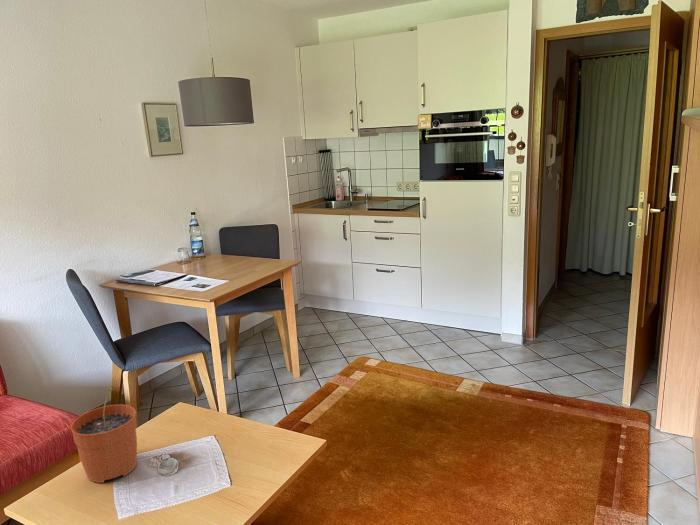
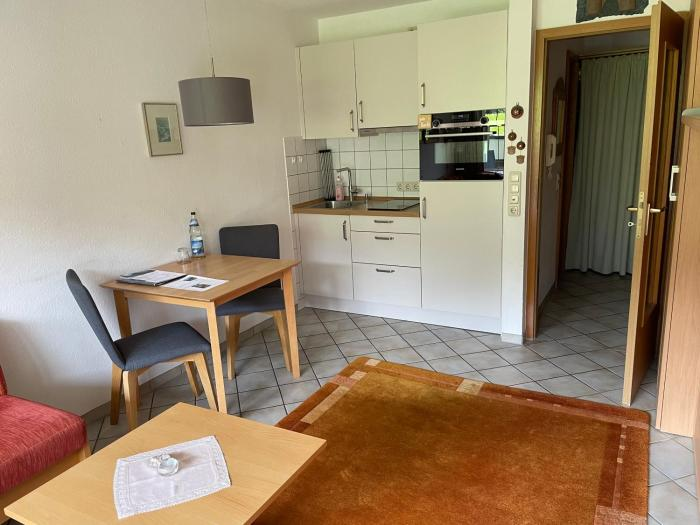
- plant pot [70,386,138,484]
